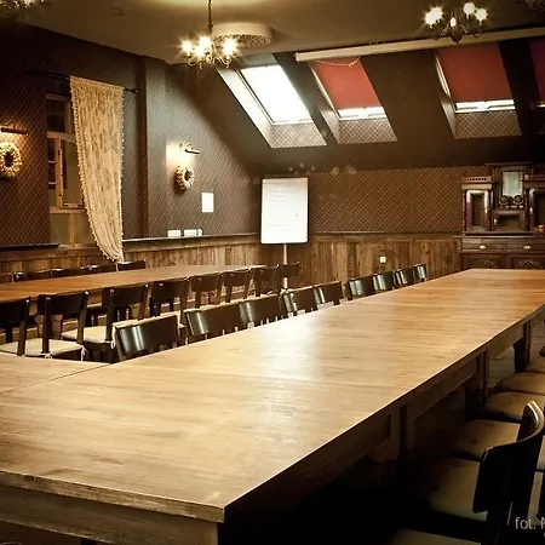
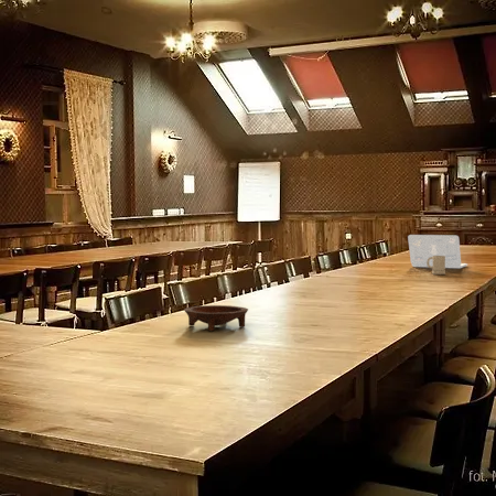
+ mug [427,256,446,276]
+ bowl [183,304,249,332]
+ laptop [407,234,468,269]
